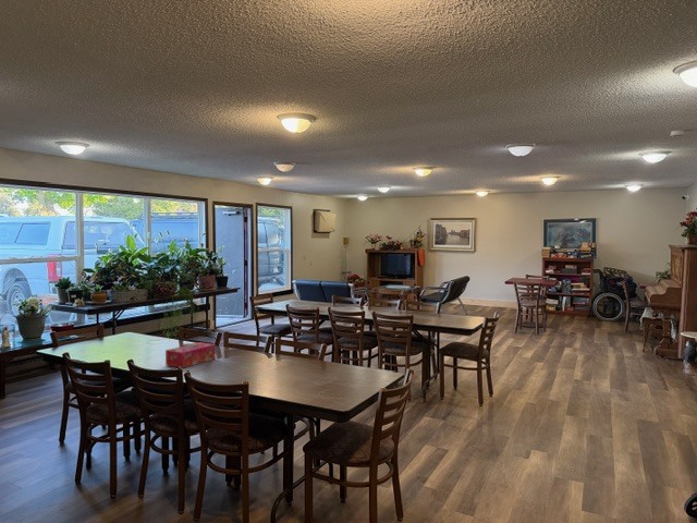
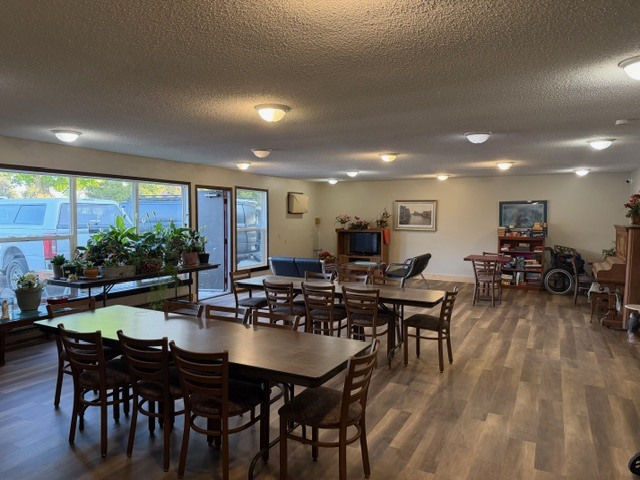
- tissue box [164,341,216,369]
